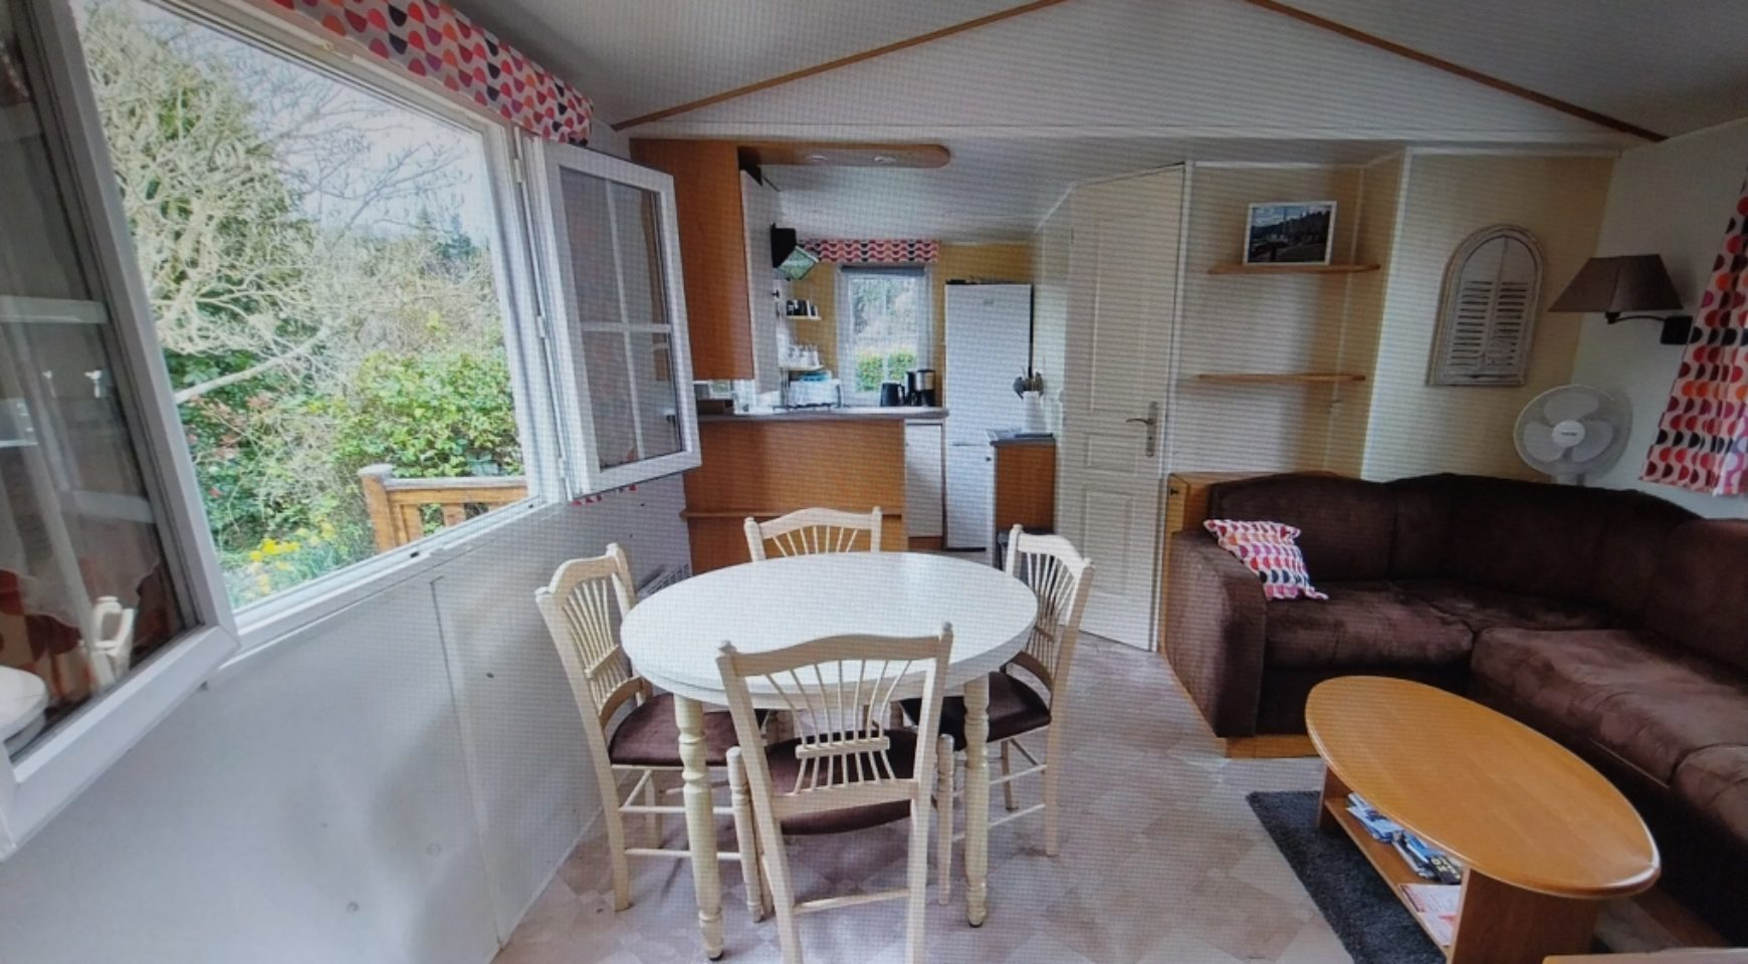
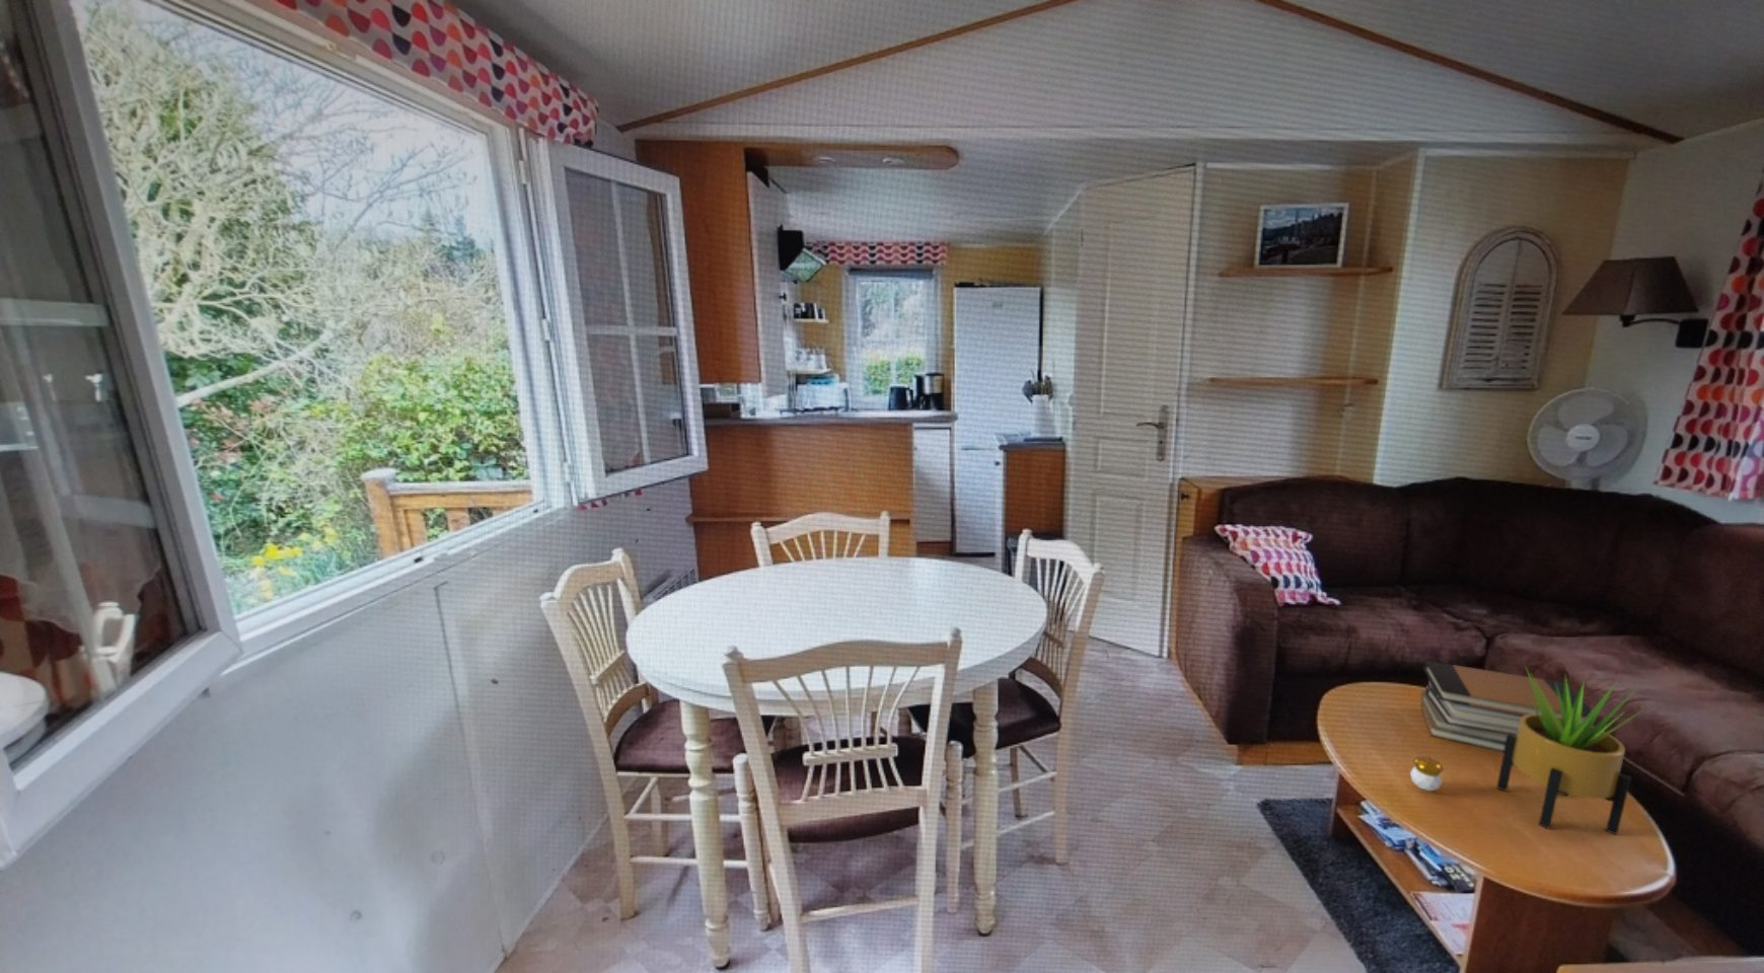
+ book stack [1419,660,1601,753]
+ candle [1409,755,1445,792]
+ potted plant [1496,665,1649,836]
